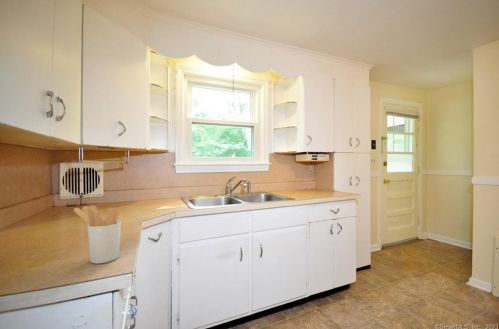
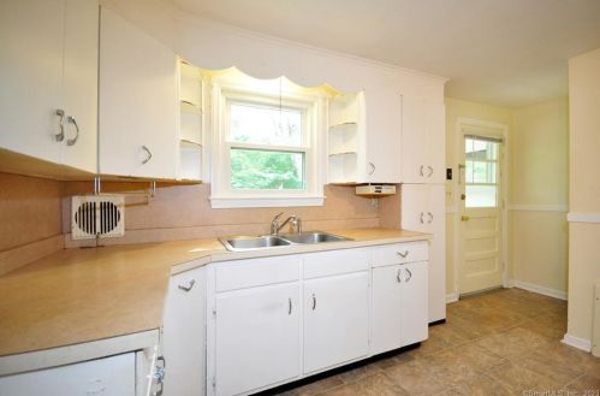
- utensil holder [73,204,122,265]
